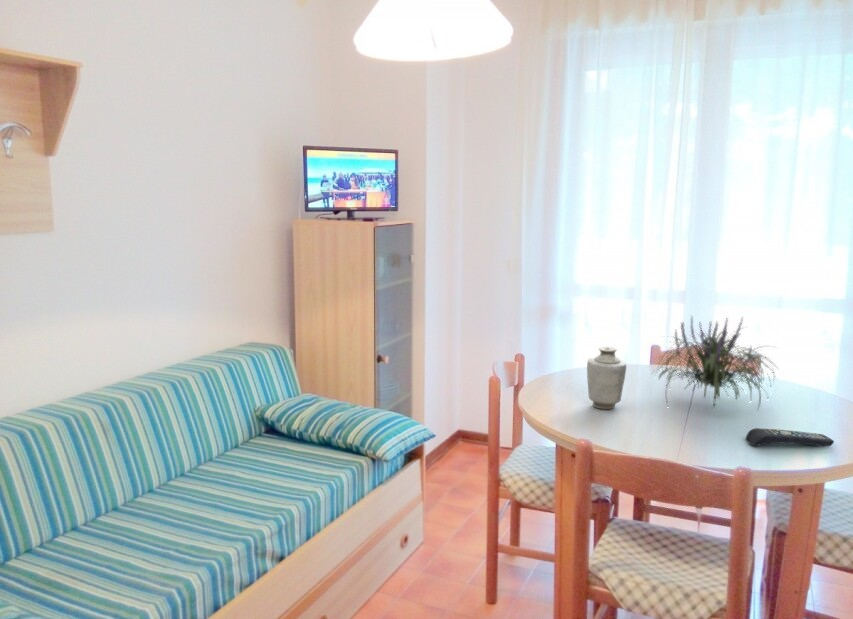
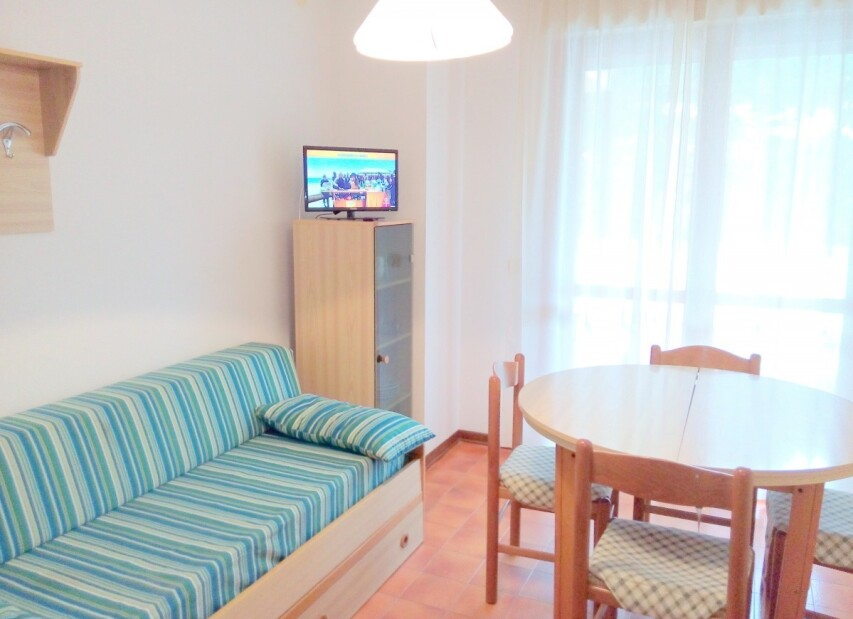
- remote control [744,427,835,447]
- vase [586,346,627,410]
- plant [650,314,780,412]
